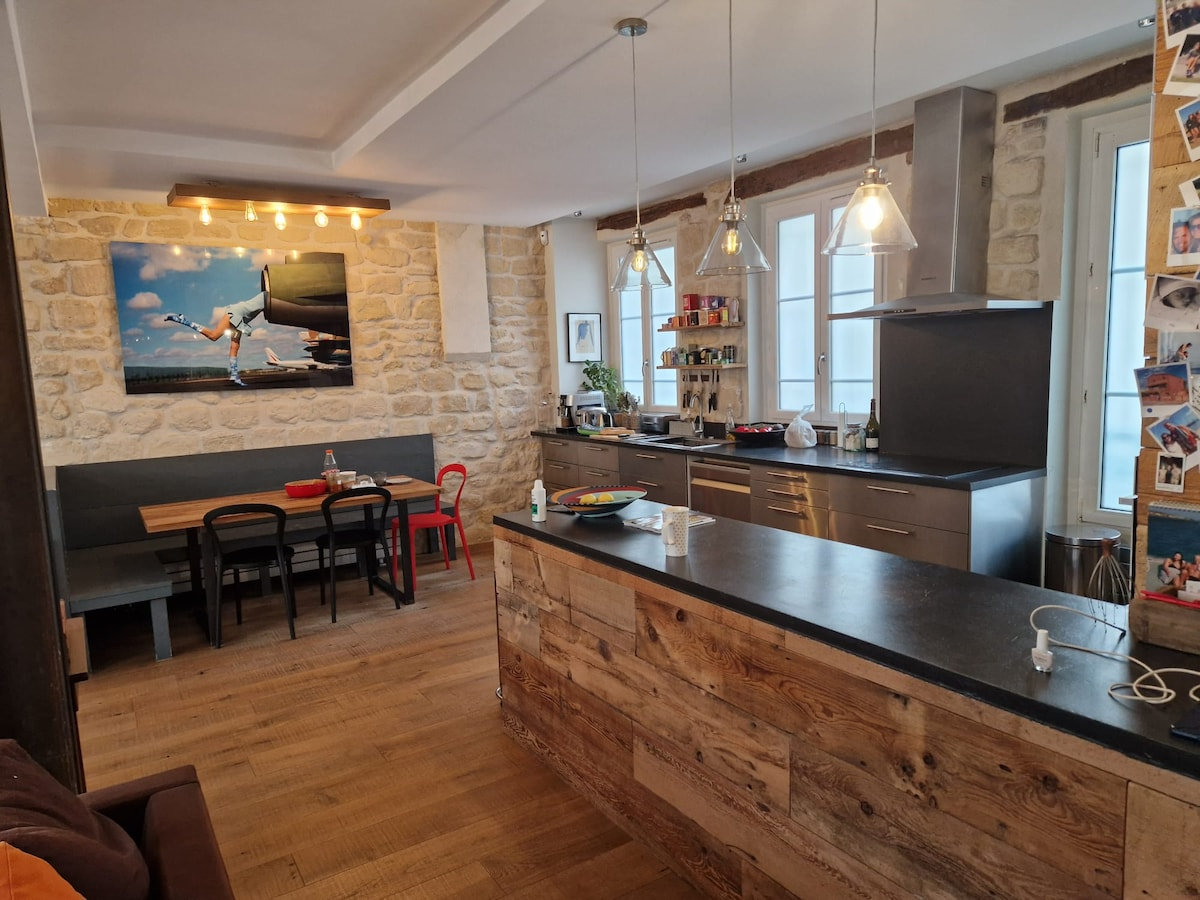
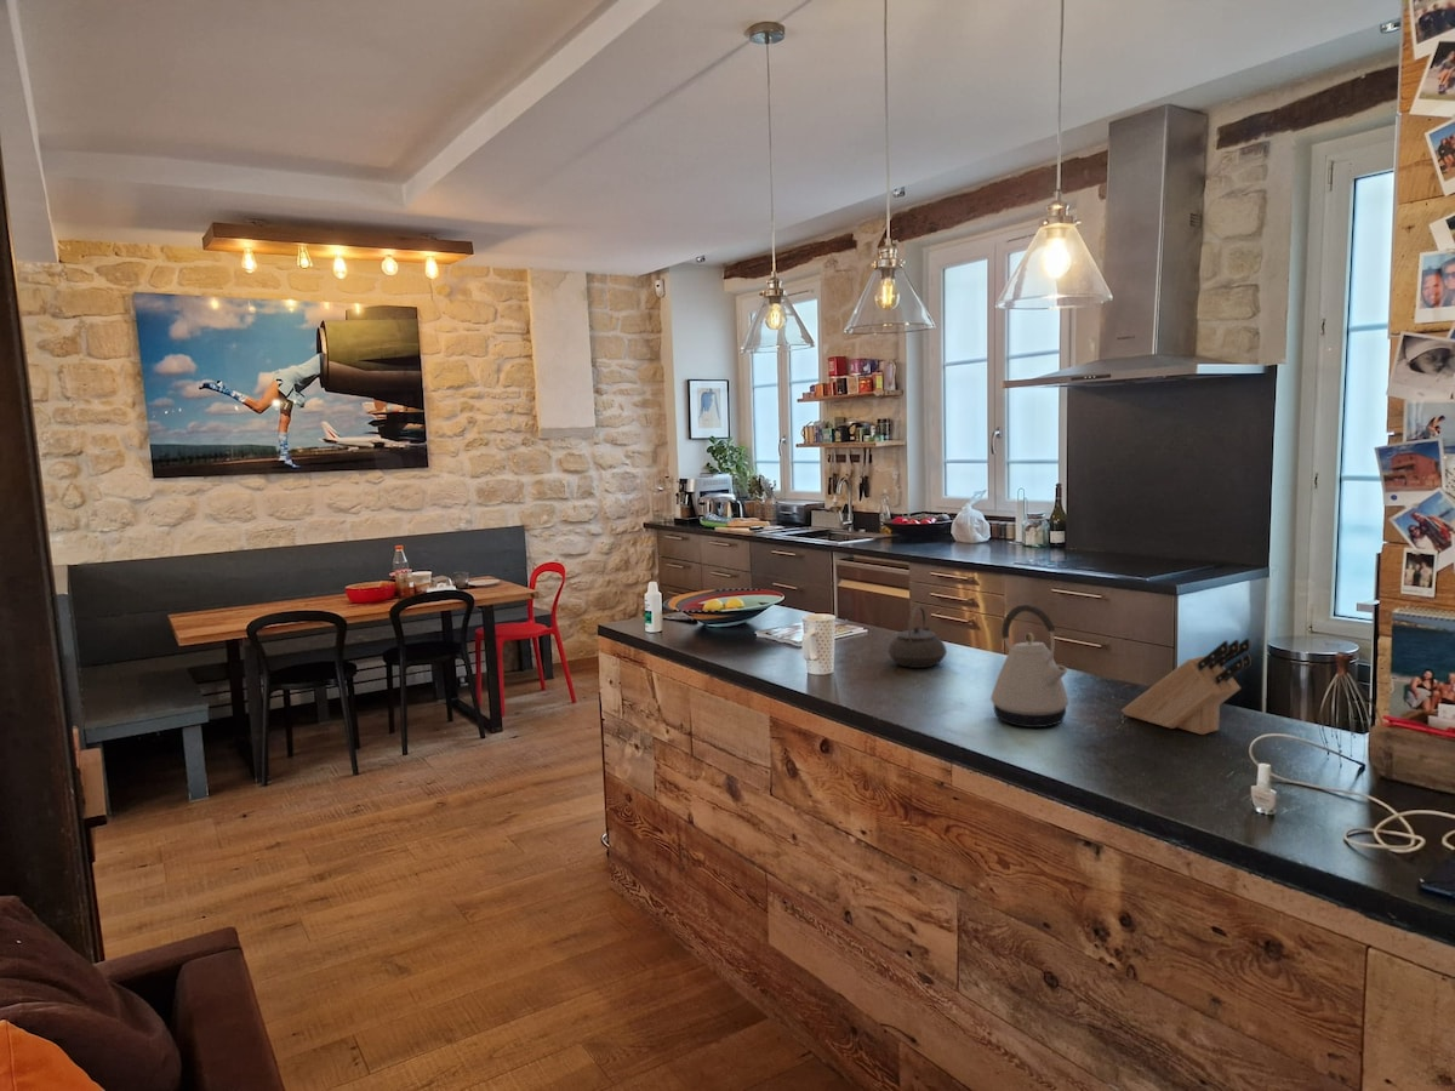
+ knife block [1120,638,1253,736]
+ teapot [886,604,948,669]
+ kettle [989,604,1069,729]
